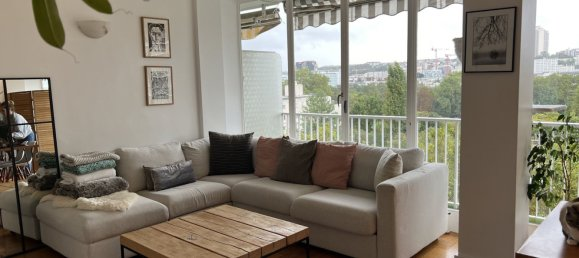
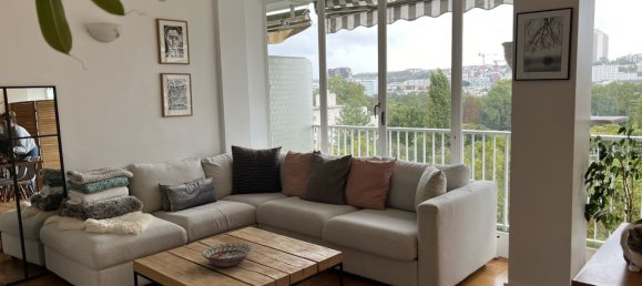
+ decorative bowl [201,242,254,268]
